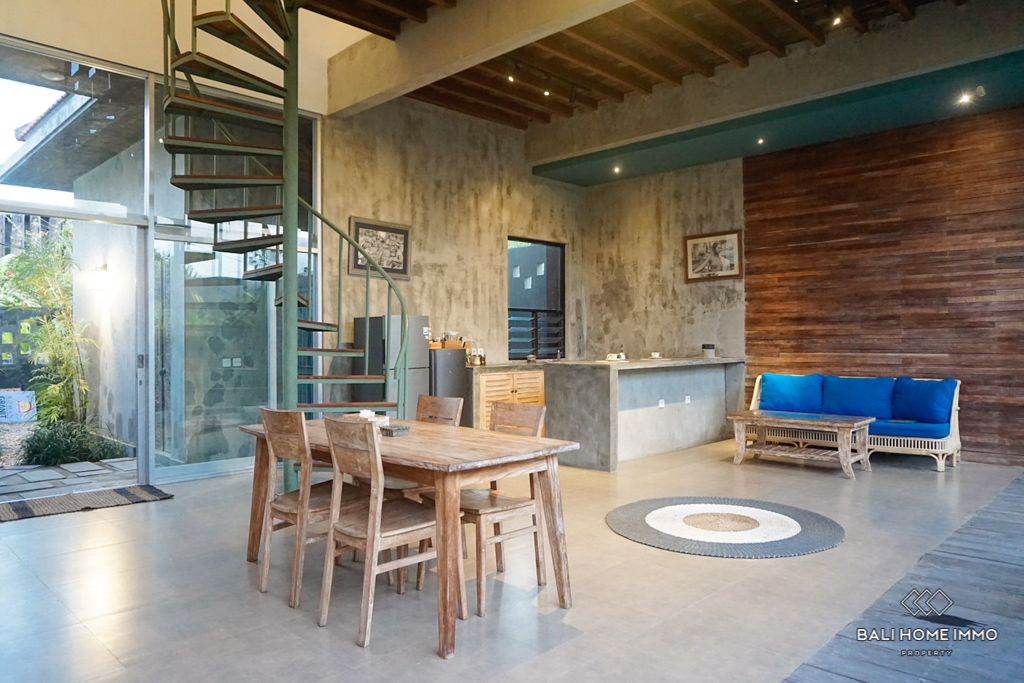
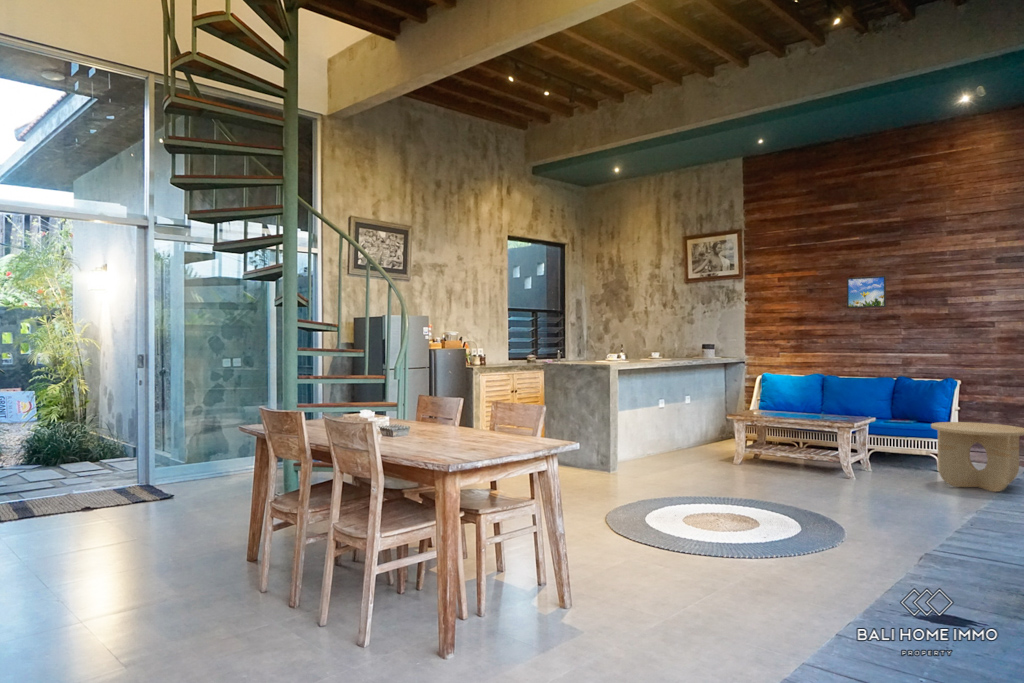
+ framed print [846,275,887,309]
+ side table [930,421,1024,493]
